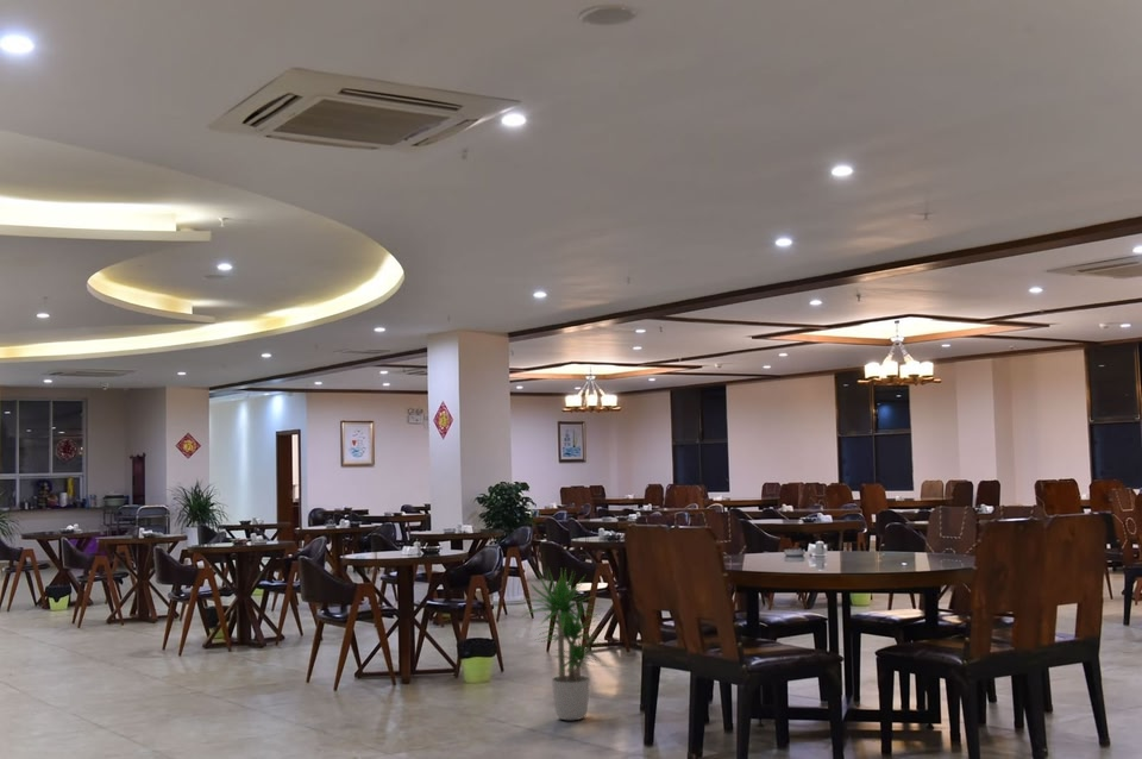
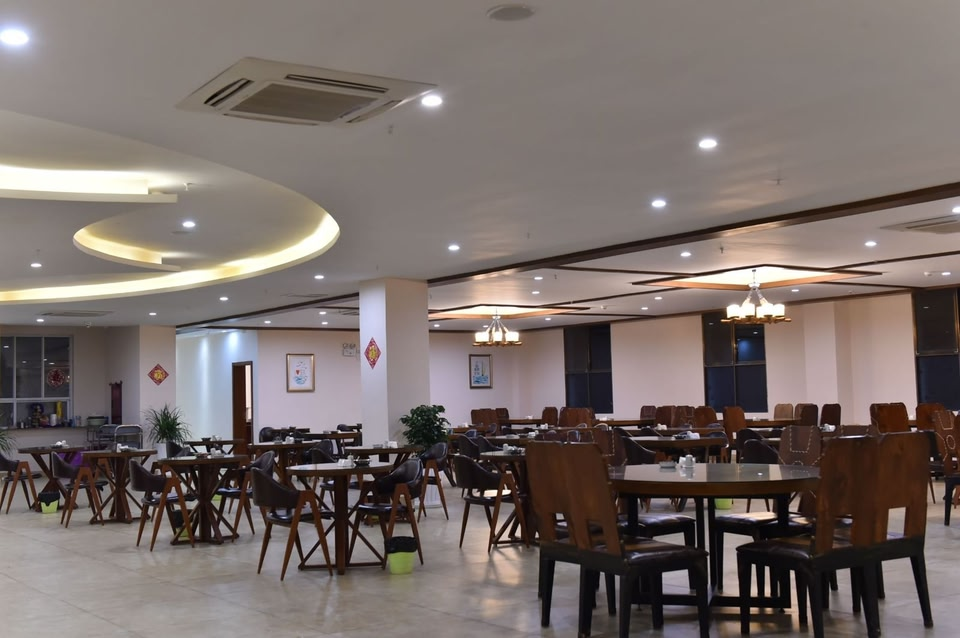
- potted plant [519,566,607,721]
